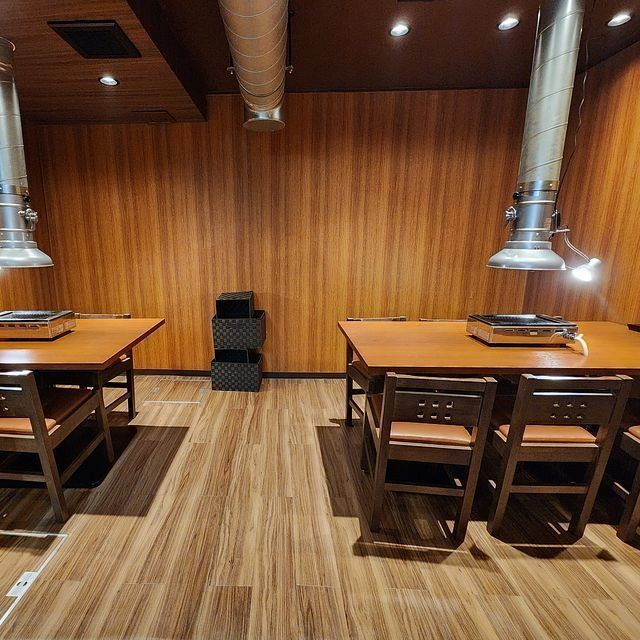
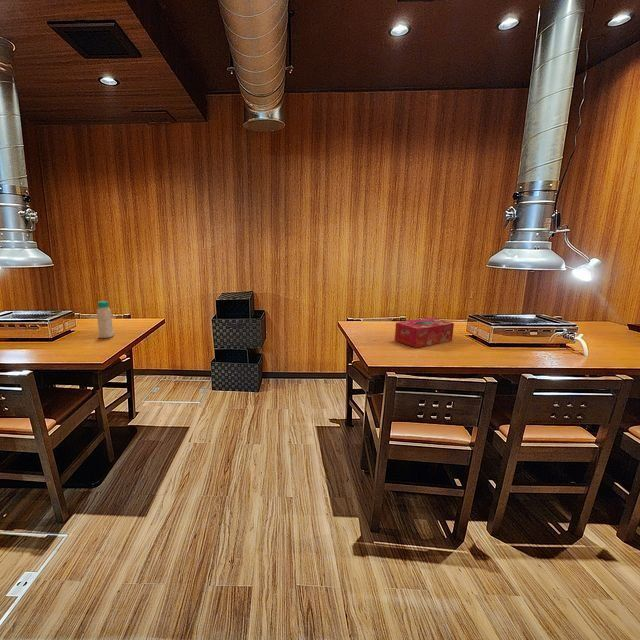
+ bottle [96,300,115,339]
+ tissue box [394,317,455,349]
